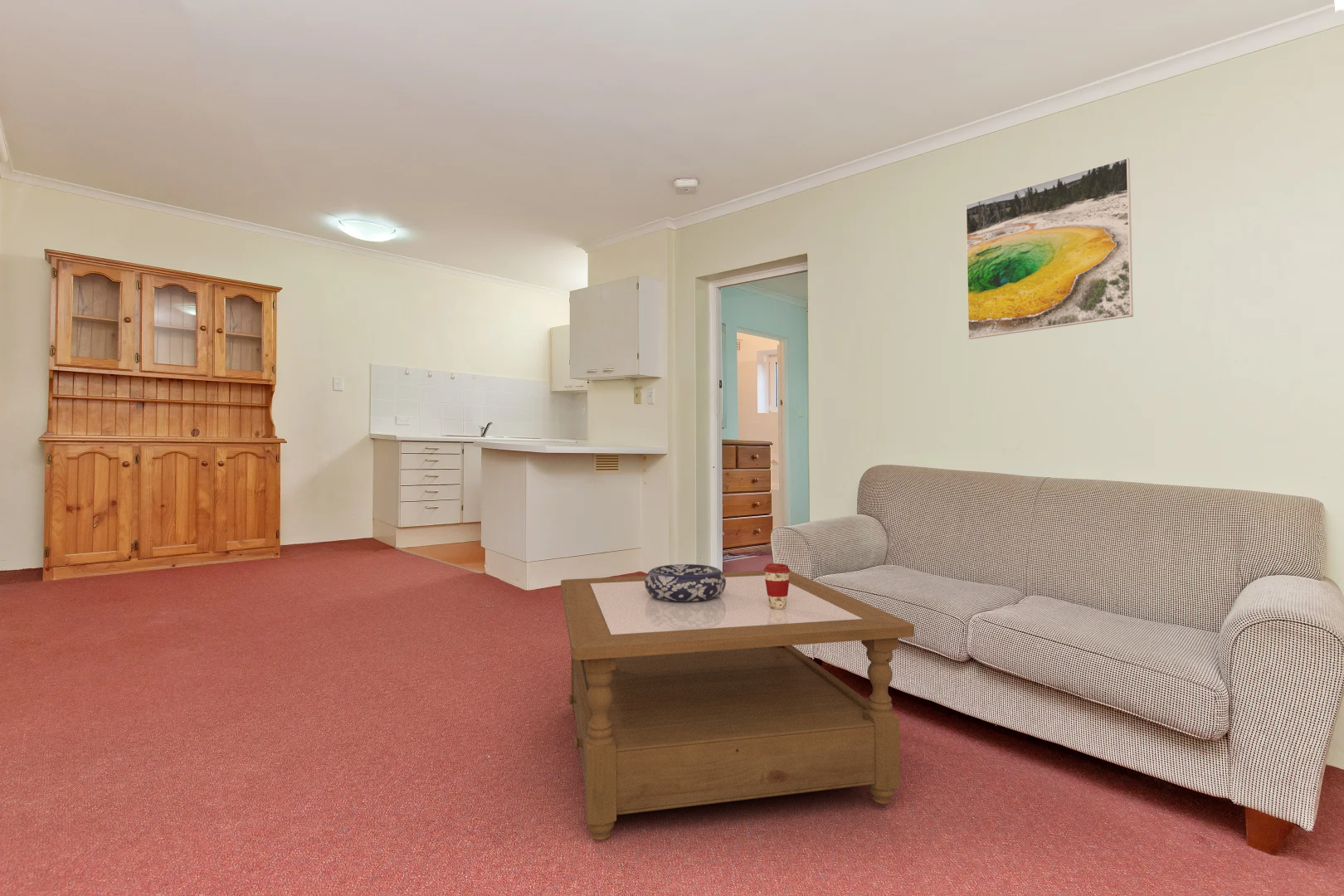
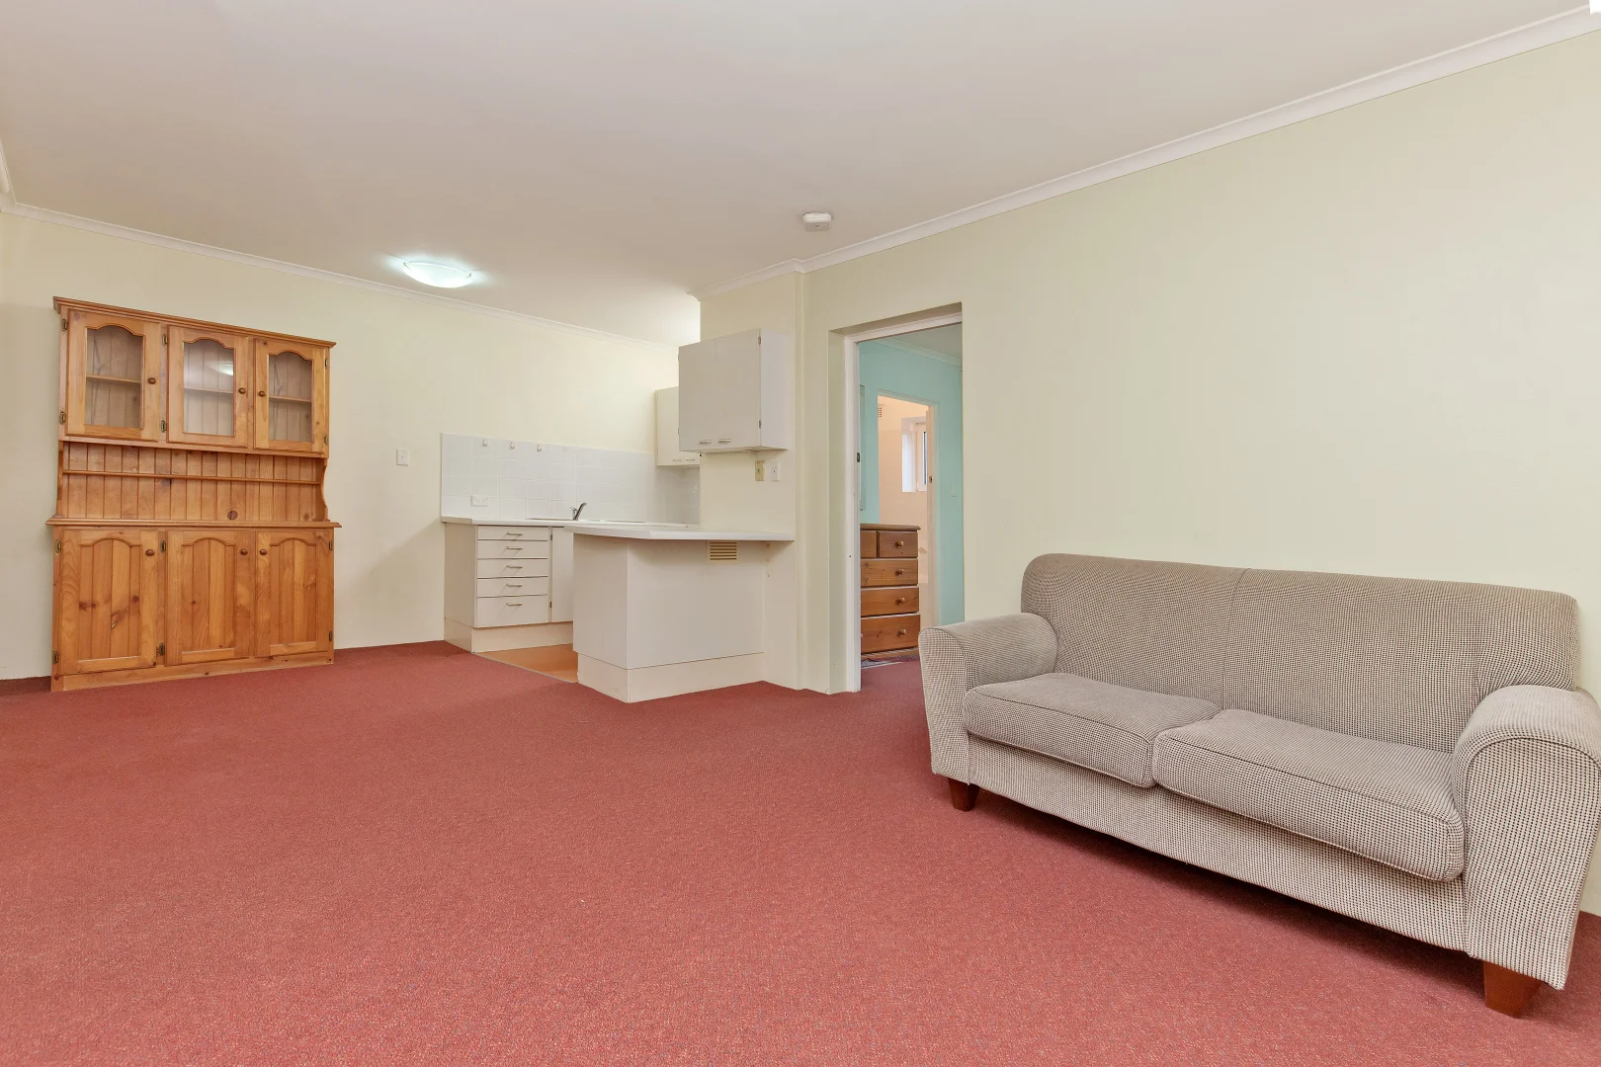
- coffee table [560,570,915,841]
- coffee cup [763,562,791,609]
- decorative bowl [645,563,726,601]
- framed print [965,157,1134,340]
